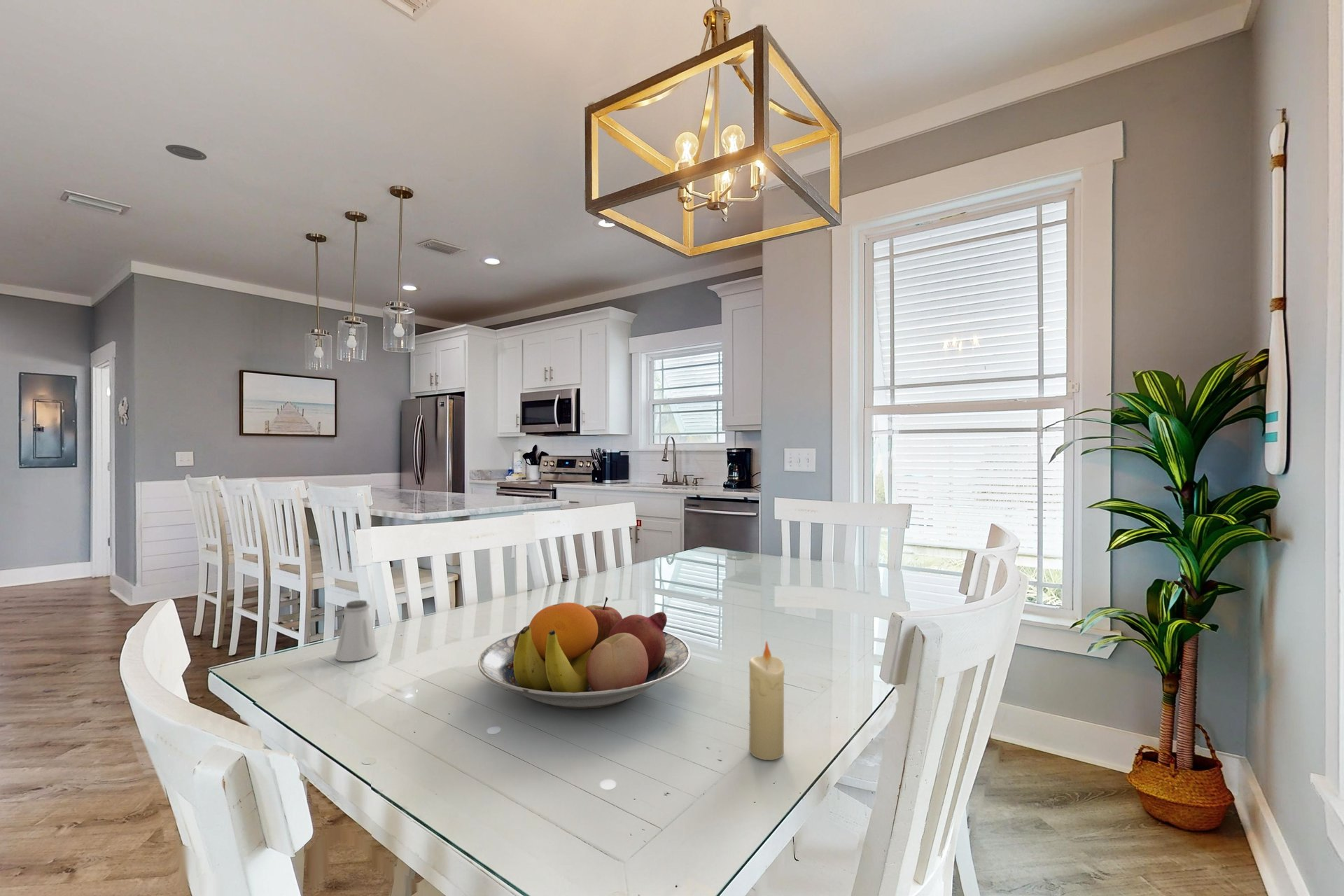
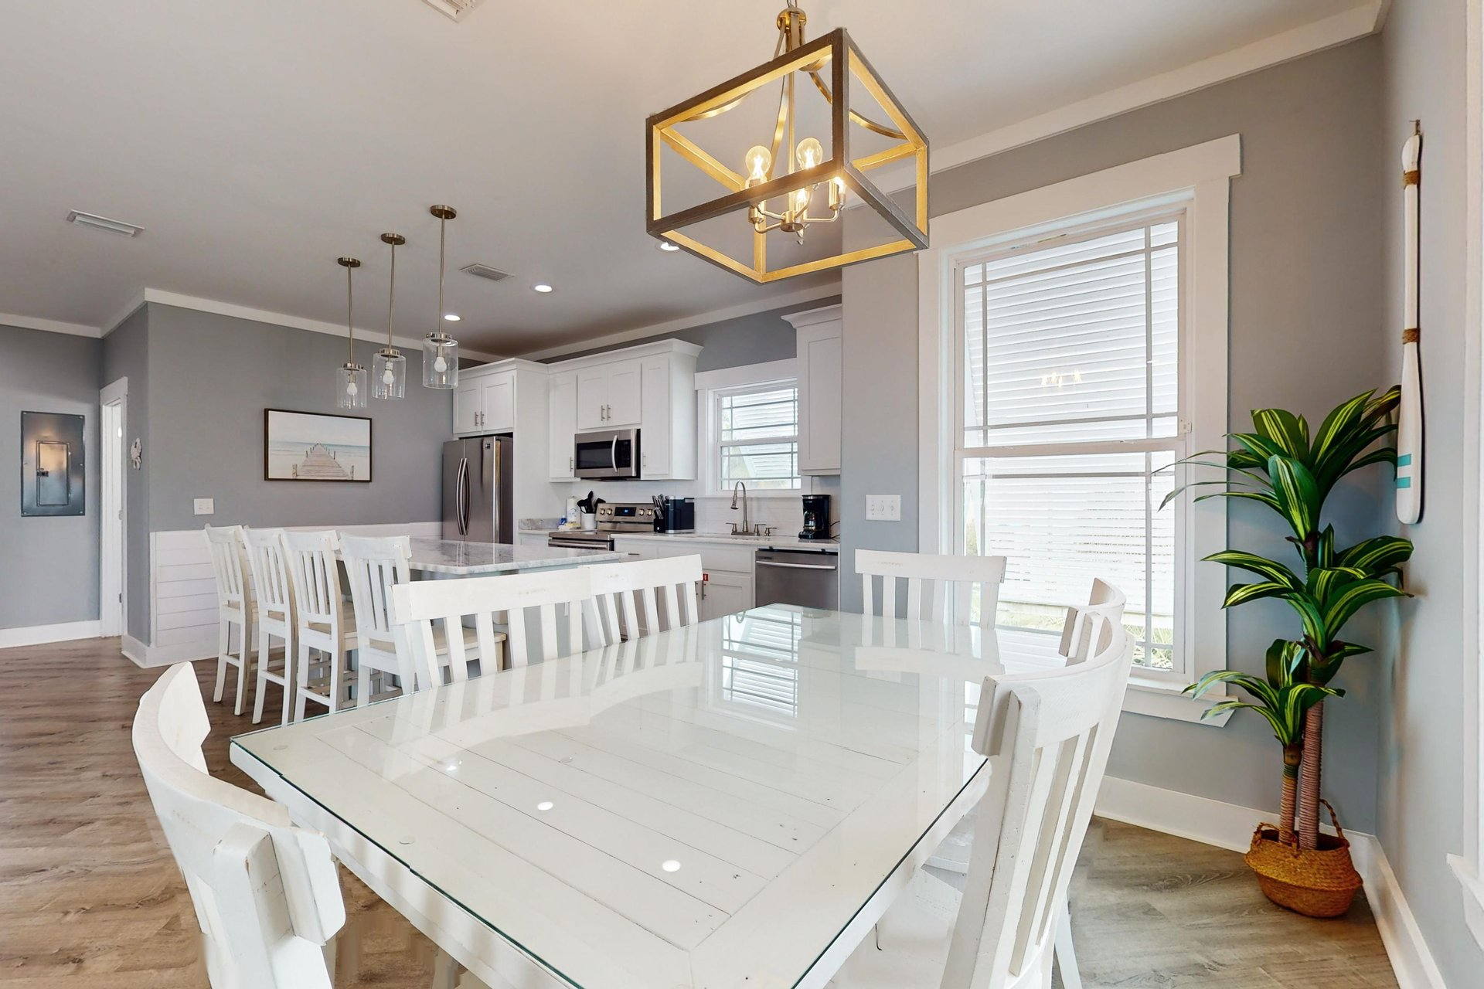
- saltshaker [334,599,379,662]
- recessed light [165,144,207,161]
- fruit bowl [477,596,692,710]
- candle [748,640,785,761]
